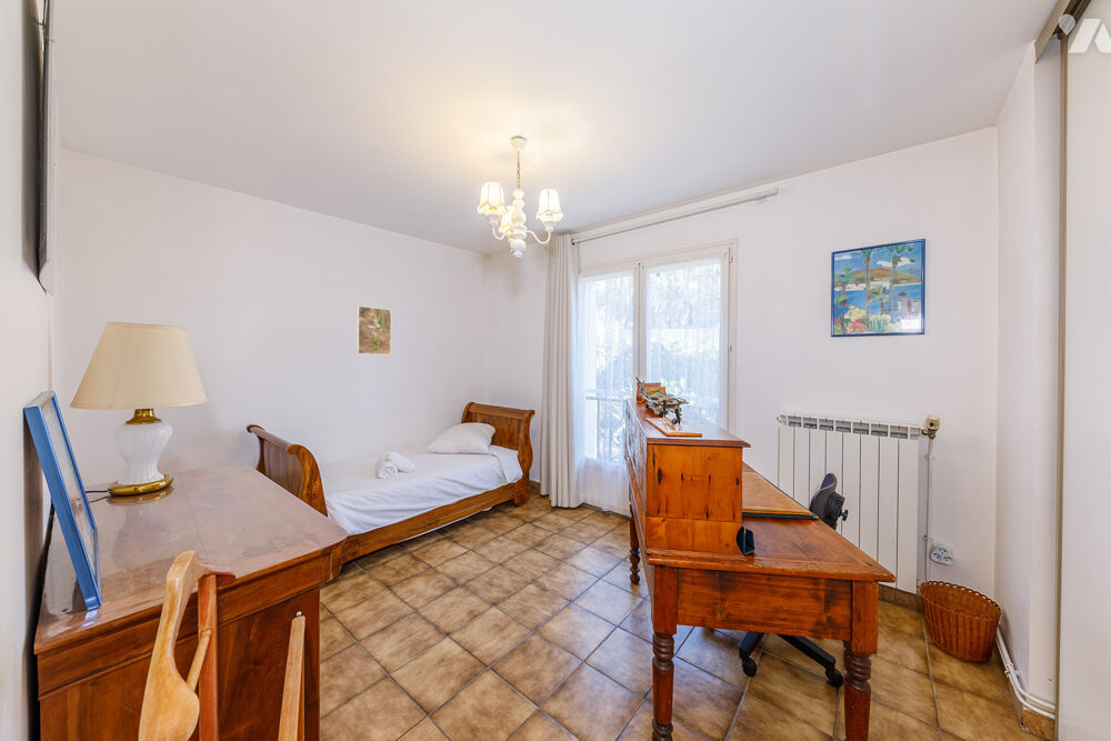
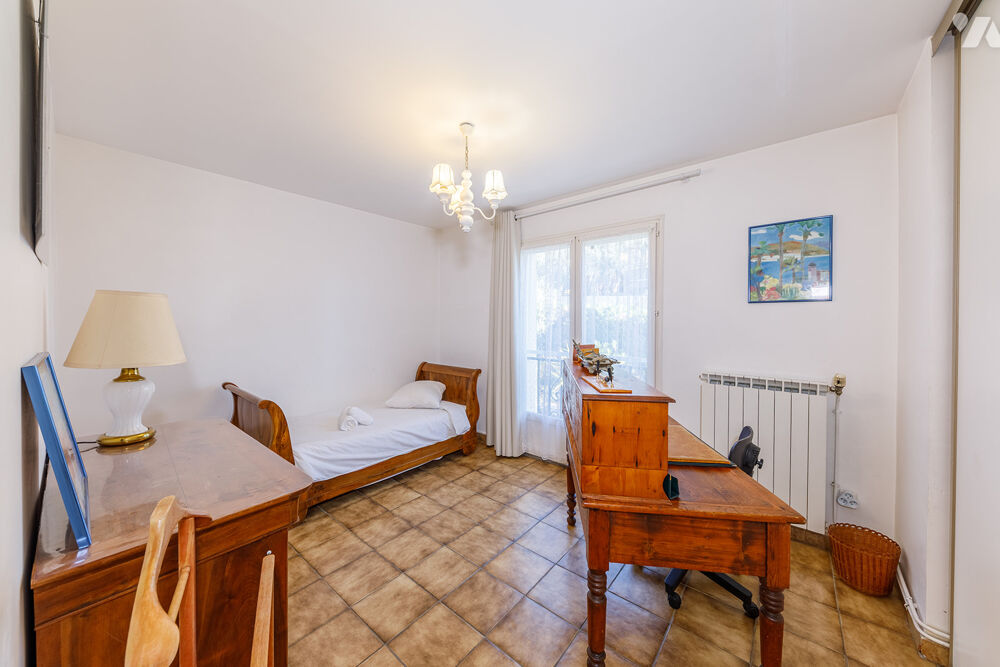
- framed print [356,304,392,357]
